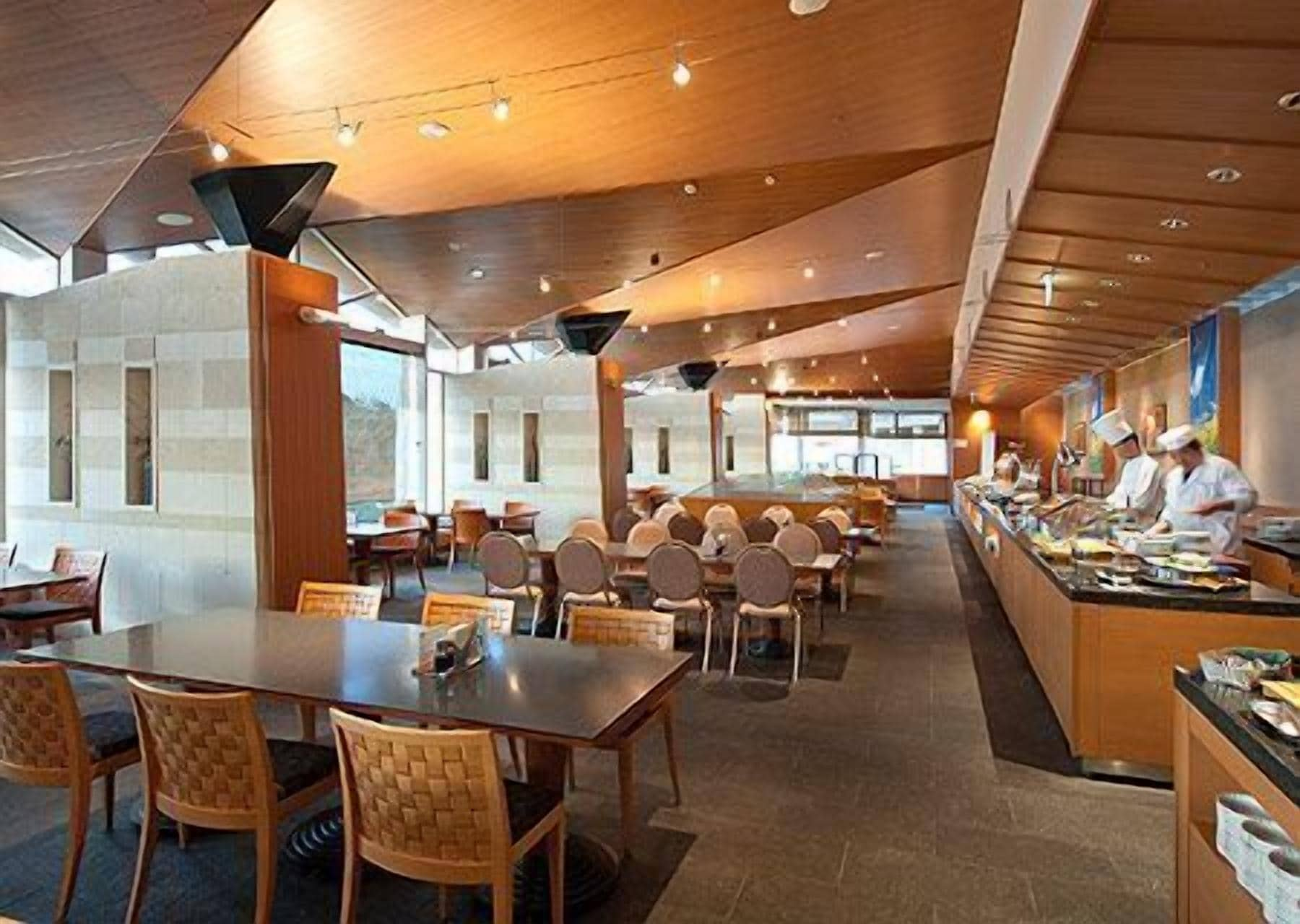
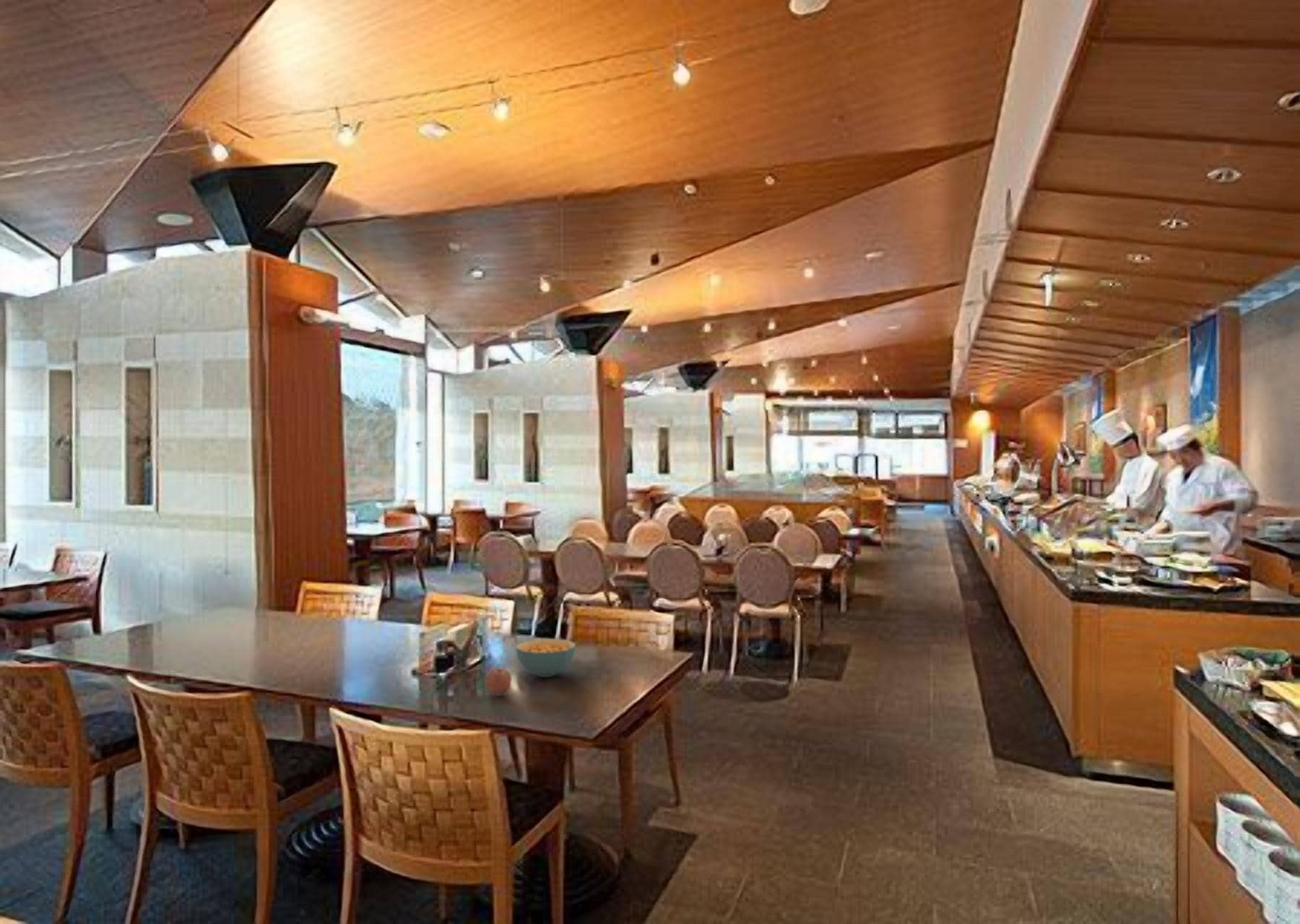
+ cereal bowl [516,638,576,678]
+ fruit [485,667,512,697]
